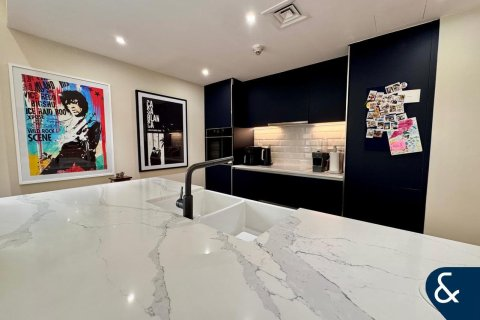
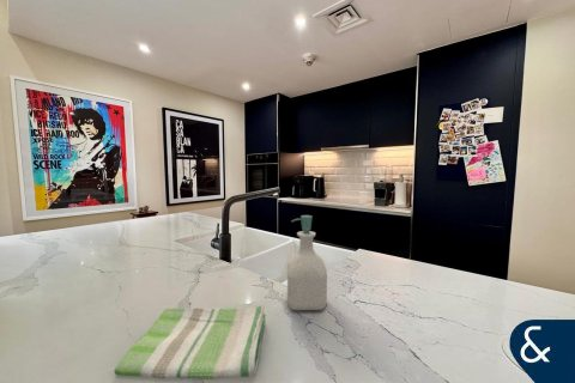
+ soap bottle [286,214,328,311]
+ dish towel [113,305,267,381]
